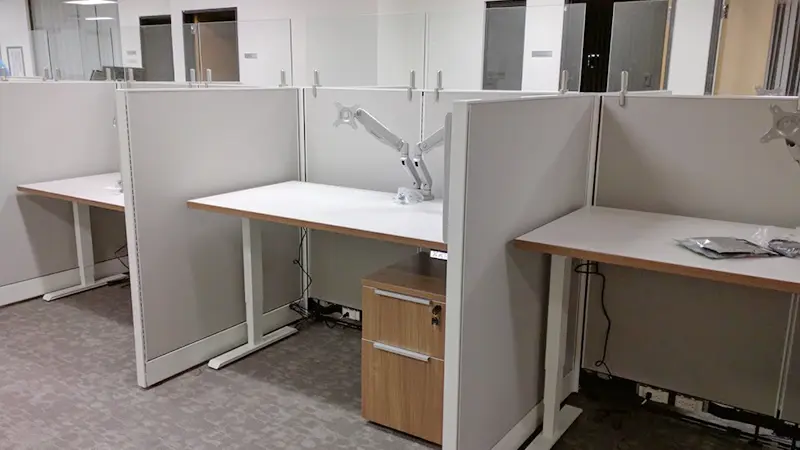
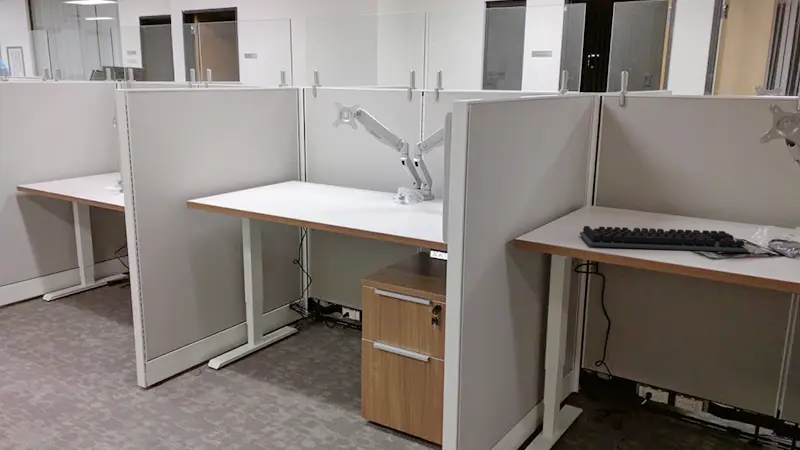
+ computer keyboard [579,225,750,253]
